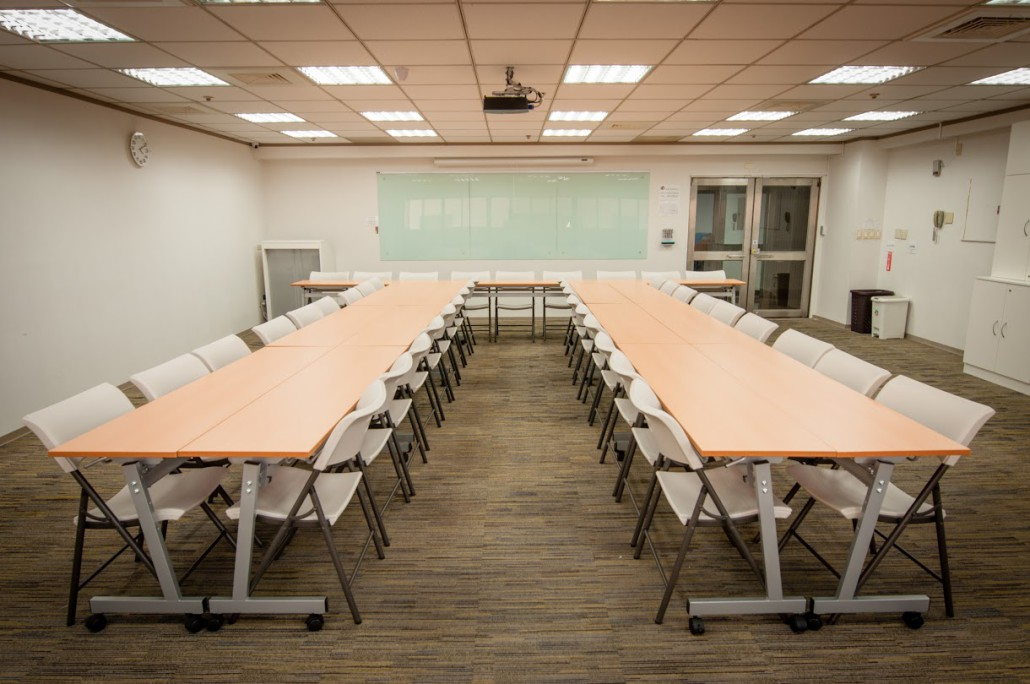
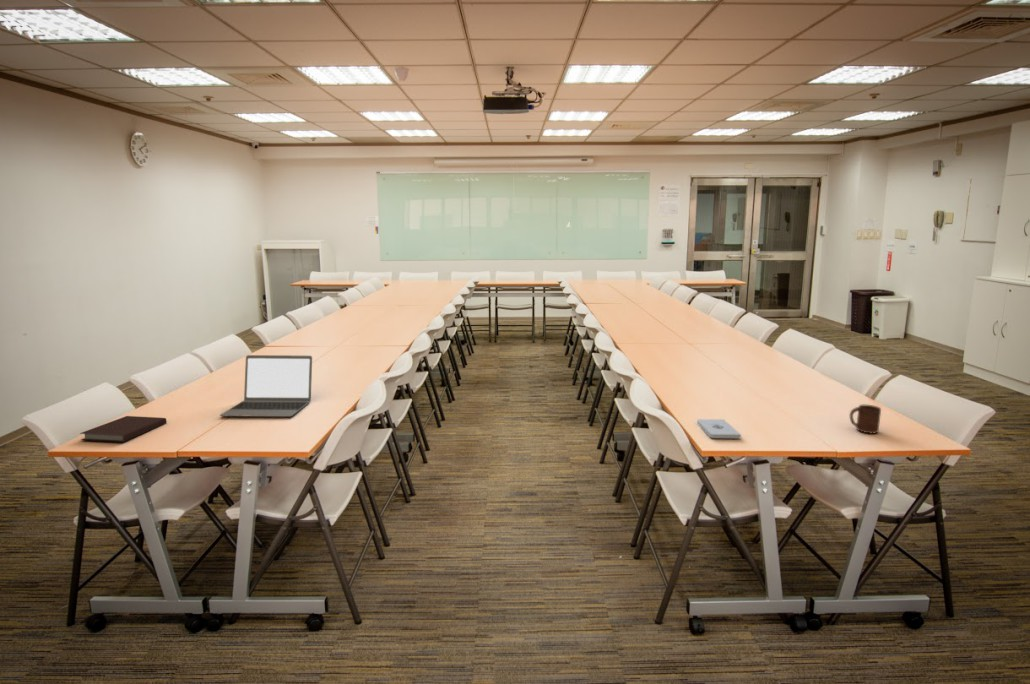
+ notebook [79,415,168,443]
+ notepad [696,418,742,439]
+ cup [849,404,882,435]
+ laptop [219,354,313,418]
